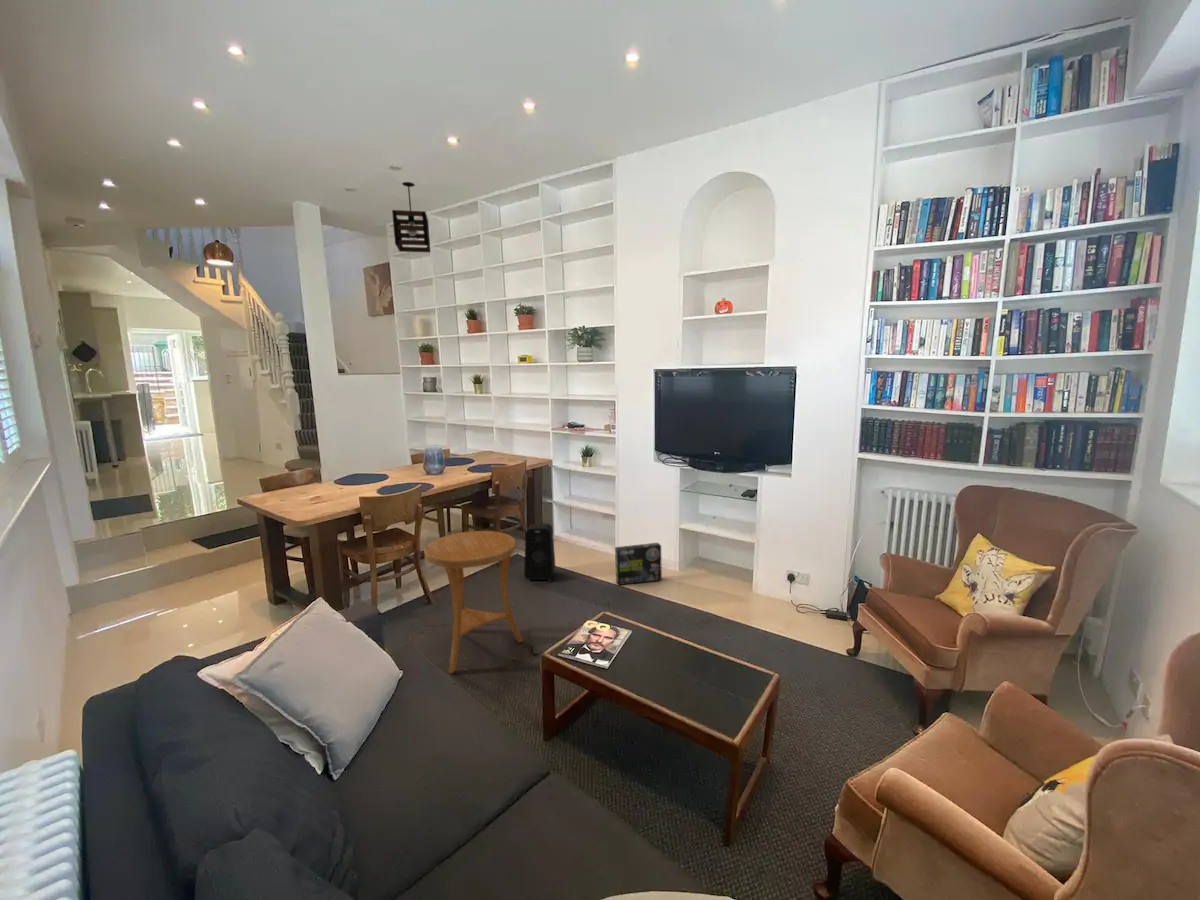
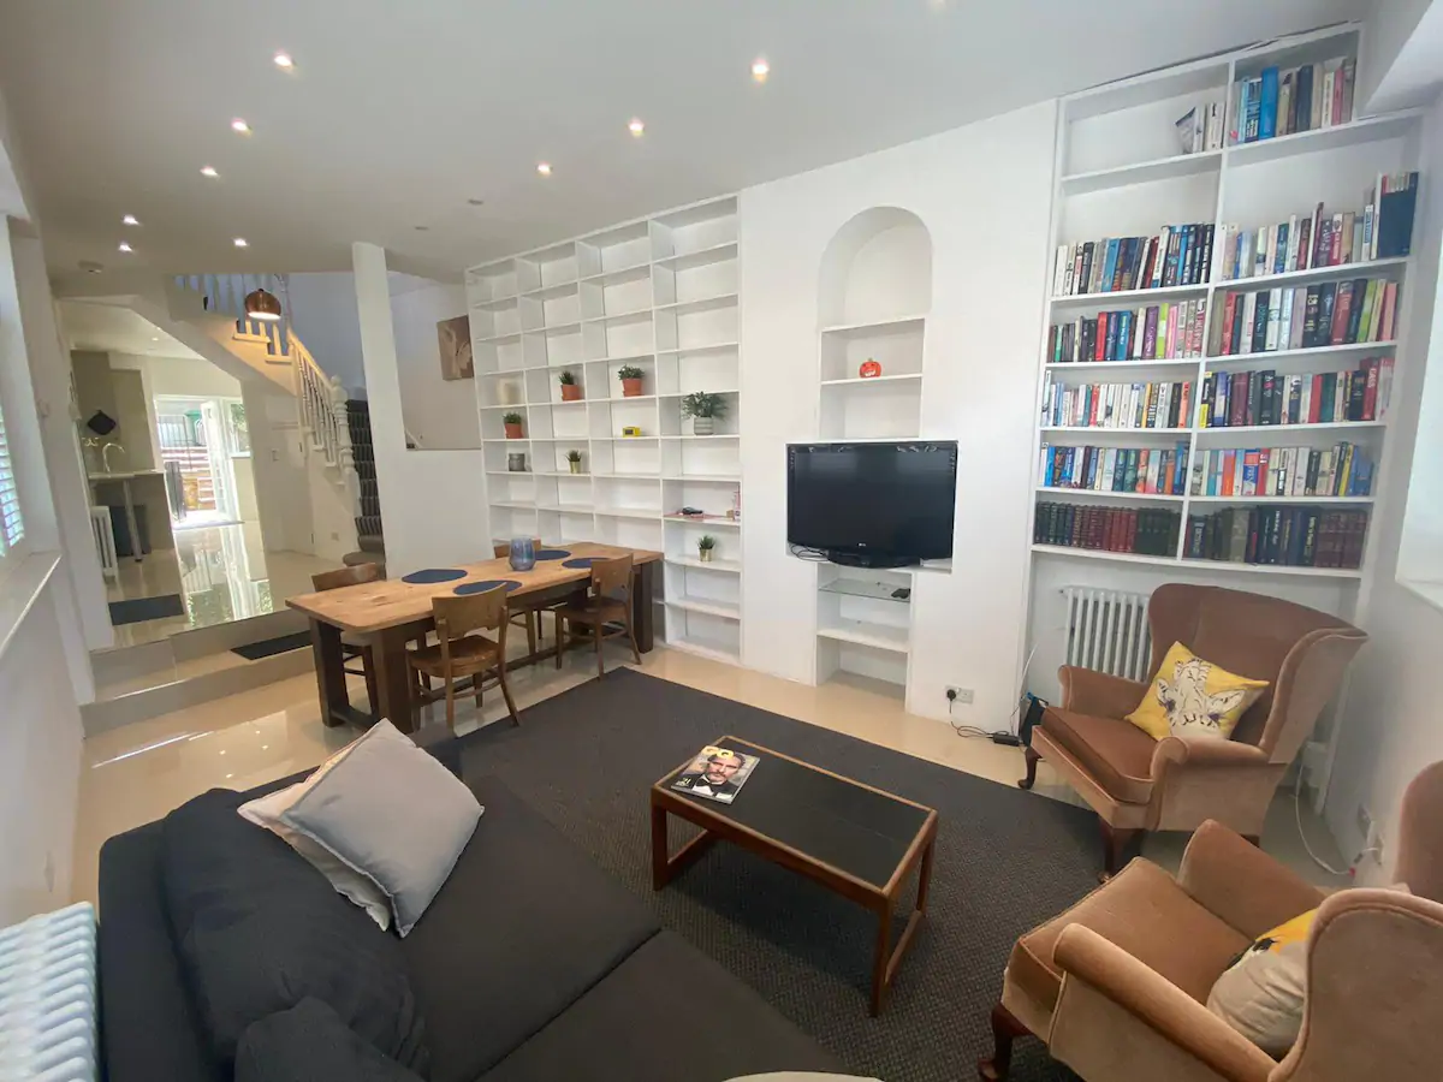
- pendant light [391,181,432,253]
- speaker [523,523,556,584]
- box [614,542,663,586]
- side table [423,530,524,674]
